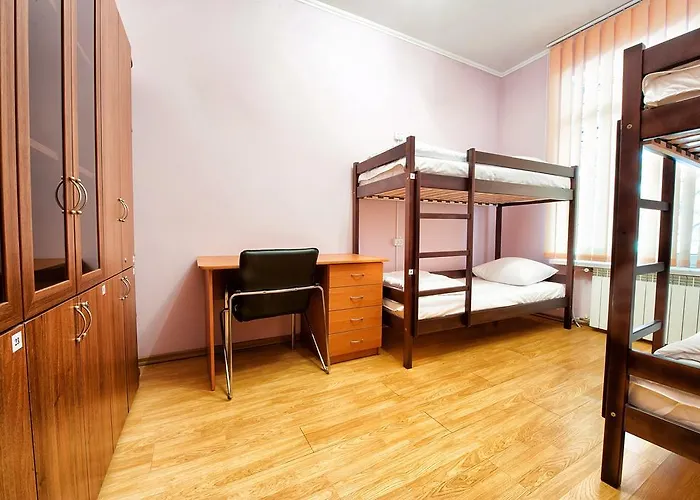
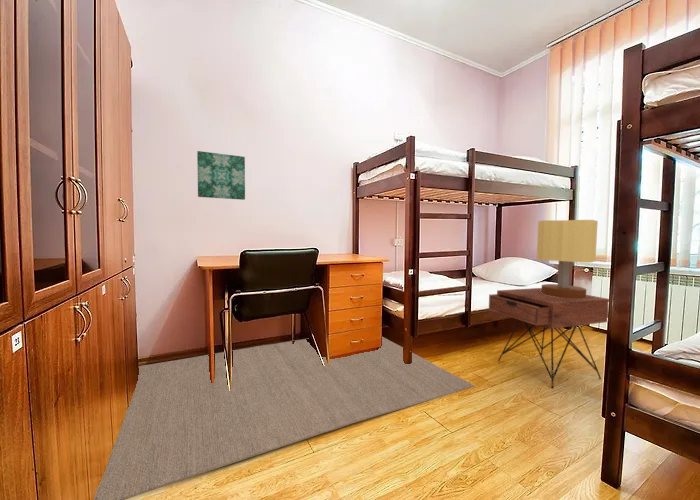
+ rug [93,336,475,500]
+ table lamp [536,219,599,298]
+ nightstand [488,287,610,389]
+ wall art [196,150,246,201]
